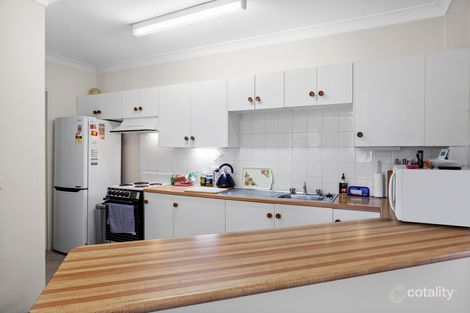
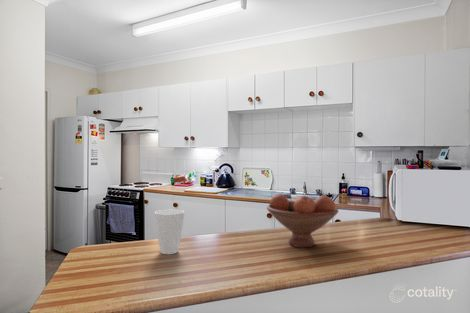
+ cup [154,208,186,255]
+ fruit bowl [266,193,340,248]
